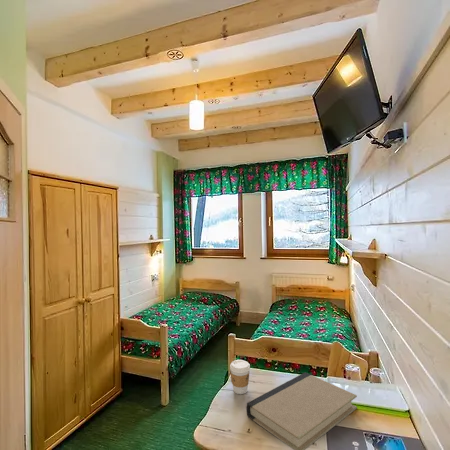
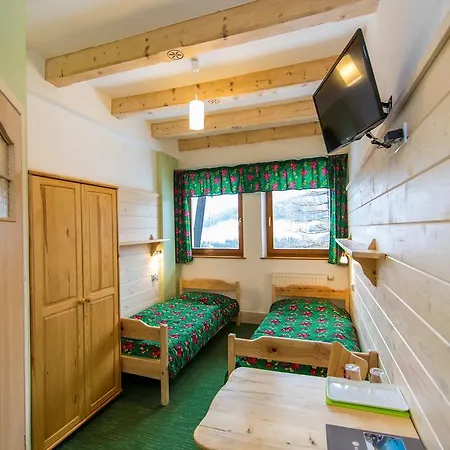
- coffee cup [229,359,251,395]
- book [245,372,358,450]
